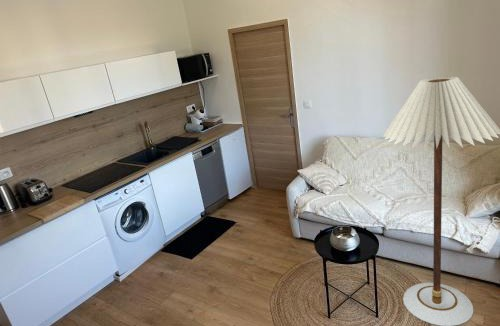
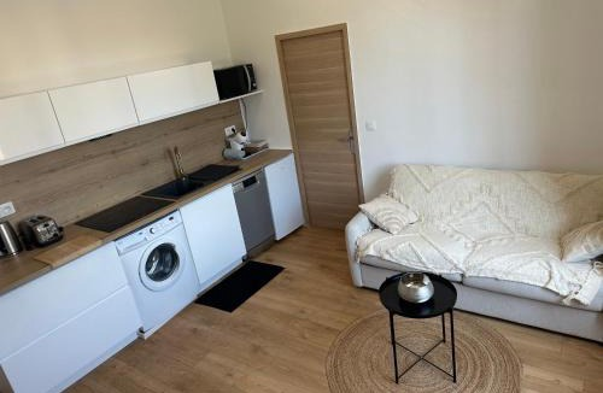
- floor lamp [382,75,500,326]
